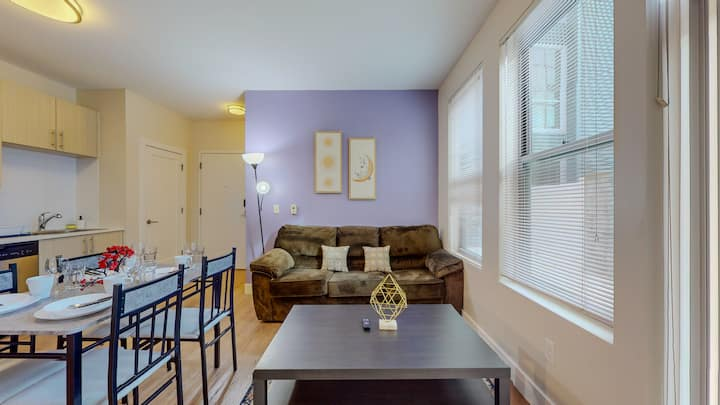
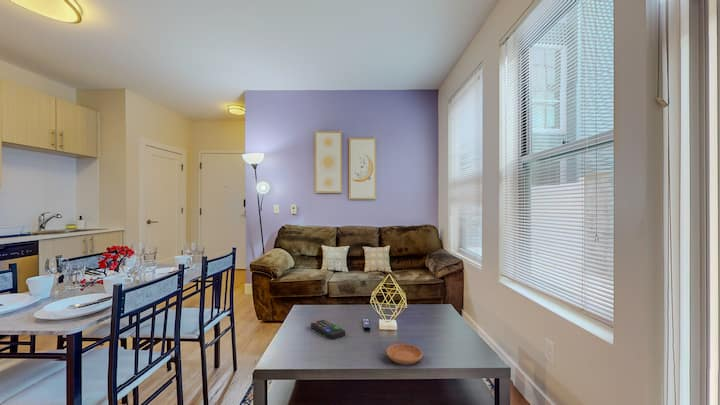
+ saucer [385,343,424,366]
+ remote control [310,319,346,340]
